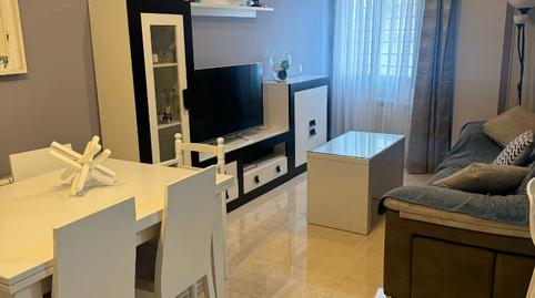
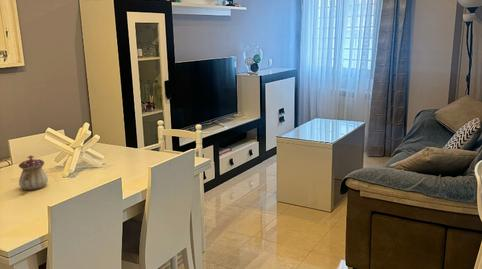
+ teapot [18,154,49,191]
